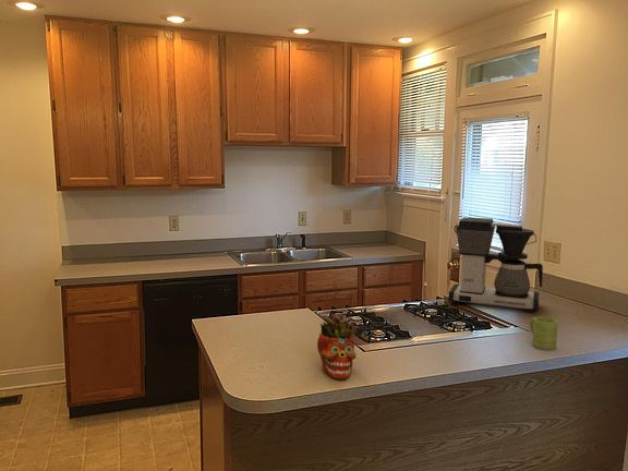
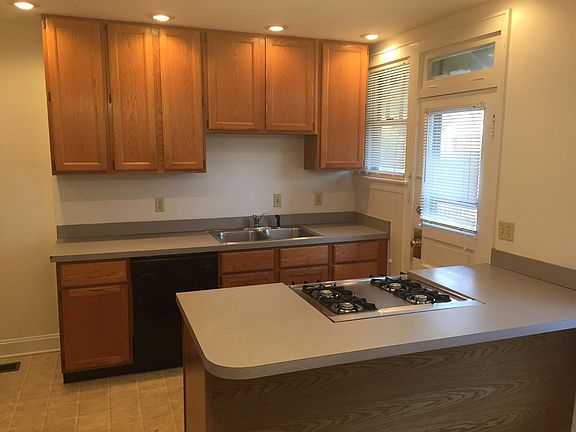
- mug [529,316,559,351]
- succulent planter [316,312,360,381]
- coffee maker [447,216,544,314]
